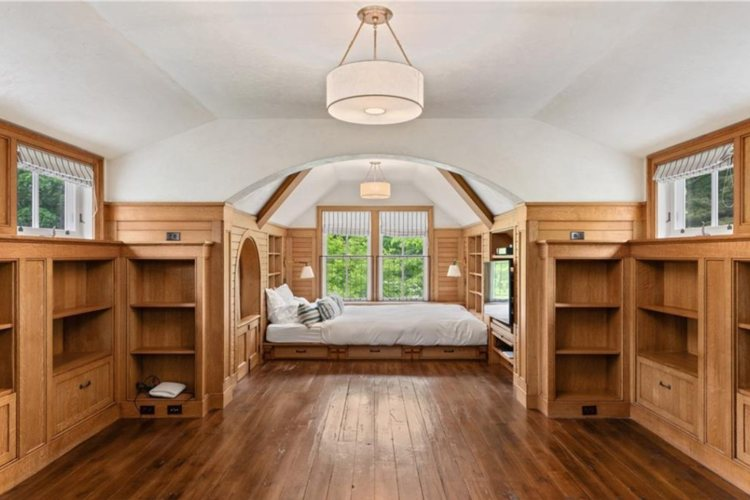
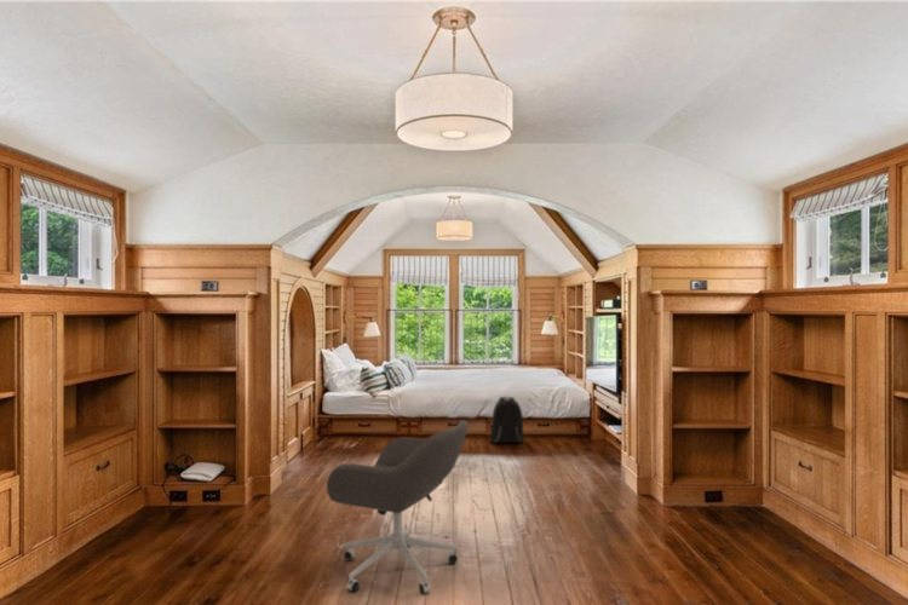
+ backpack [489,396,525,444]
+ office chair [326,419,469,595]
